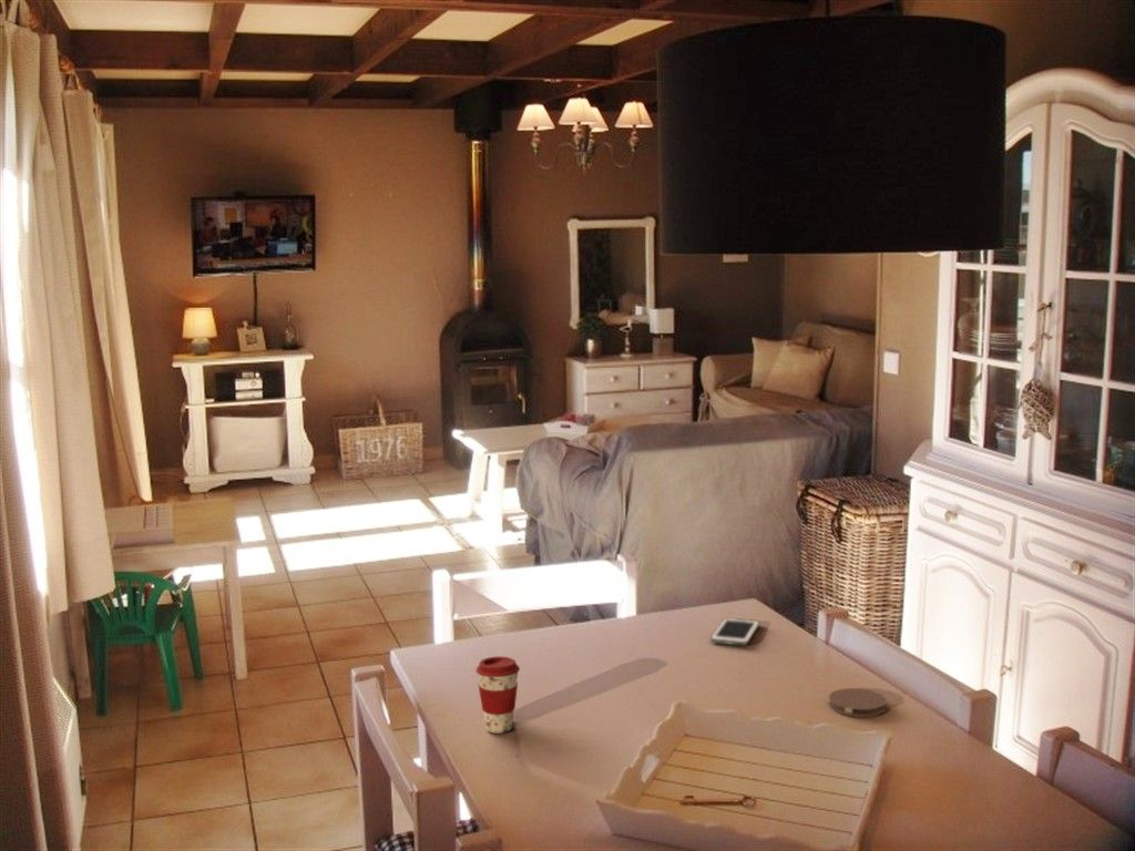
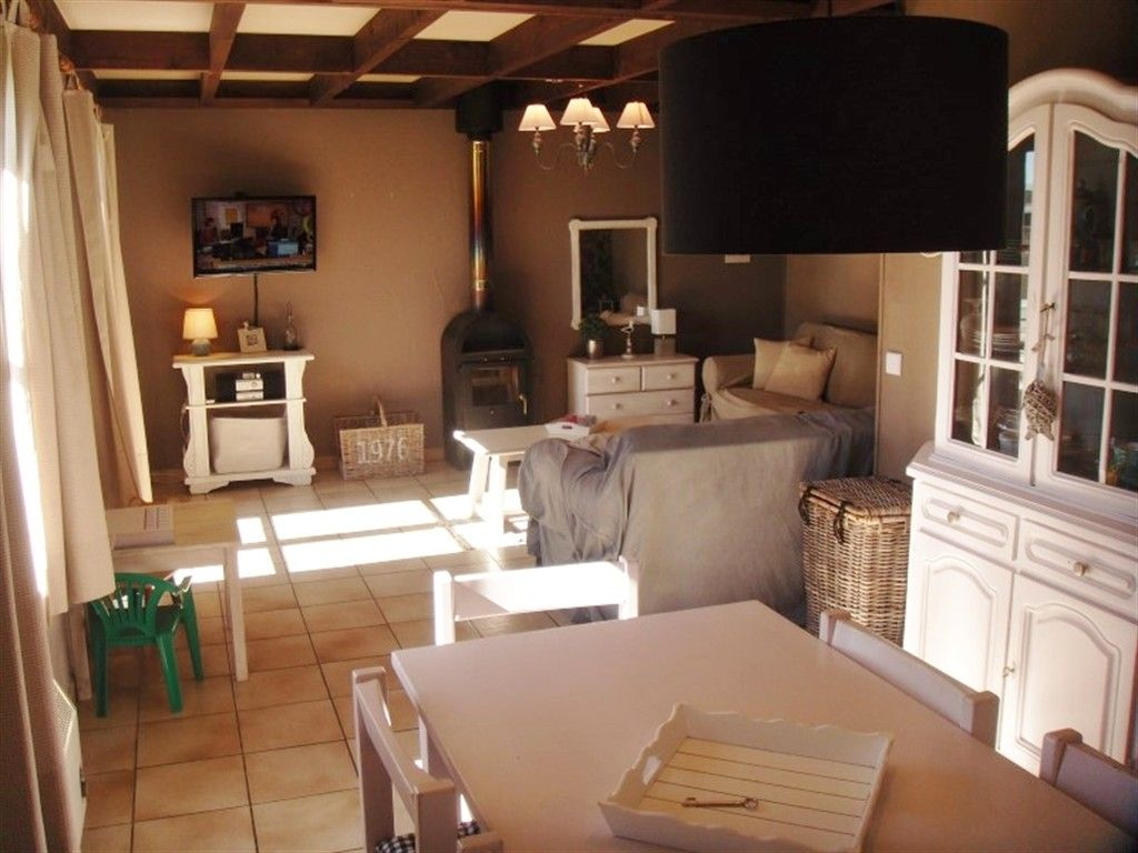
- coaster [828,687,888,718]
- coffee cup [474,656,521,735]
- cell phone [709,617,760,647]
